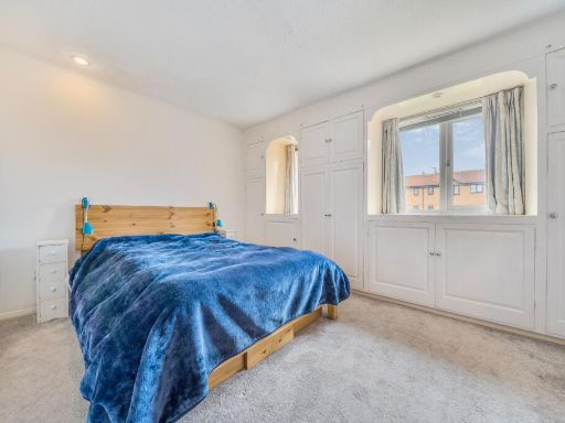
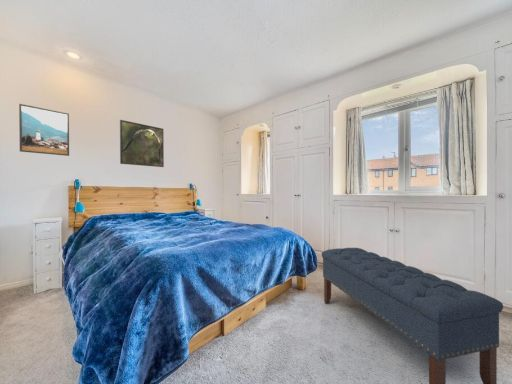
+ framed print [18,103,70,157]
+ bench [321,247,504,384]
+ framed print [119,119,165,168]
